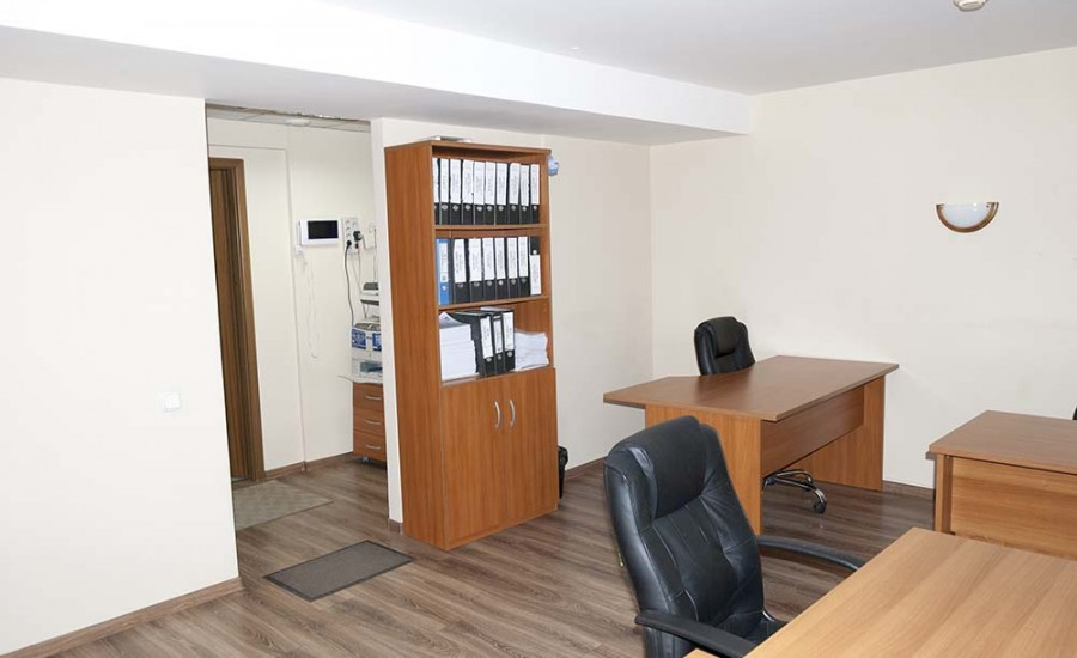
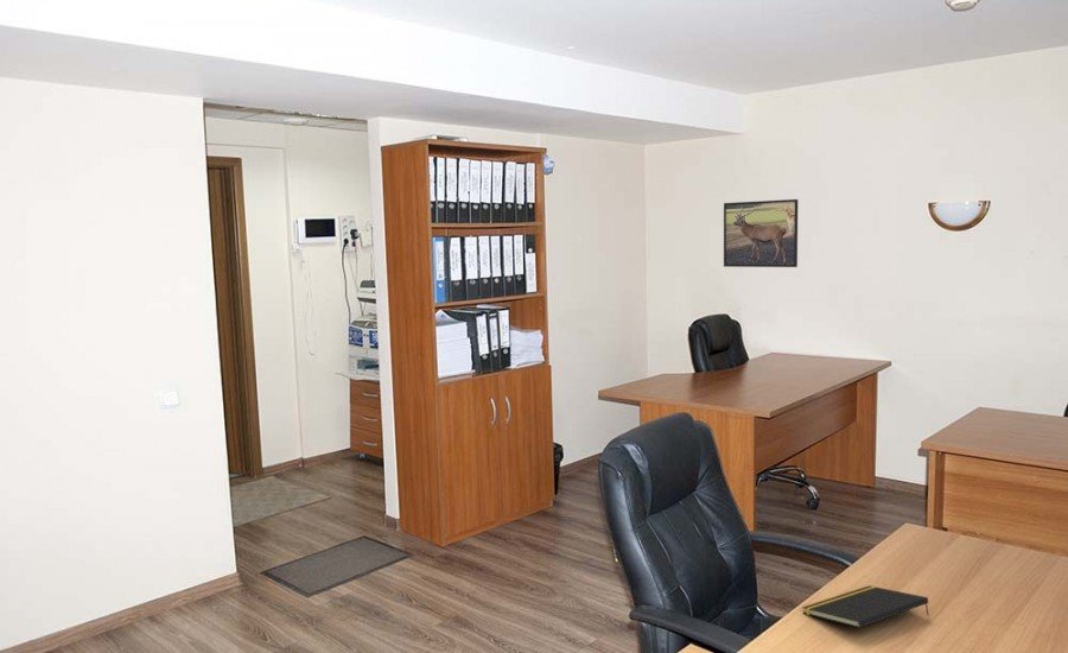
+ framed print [723,198,799,268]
+ notepad [801,584,930,629]
